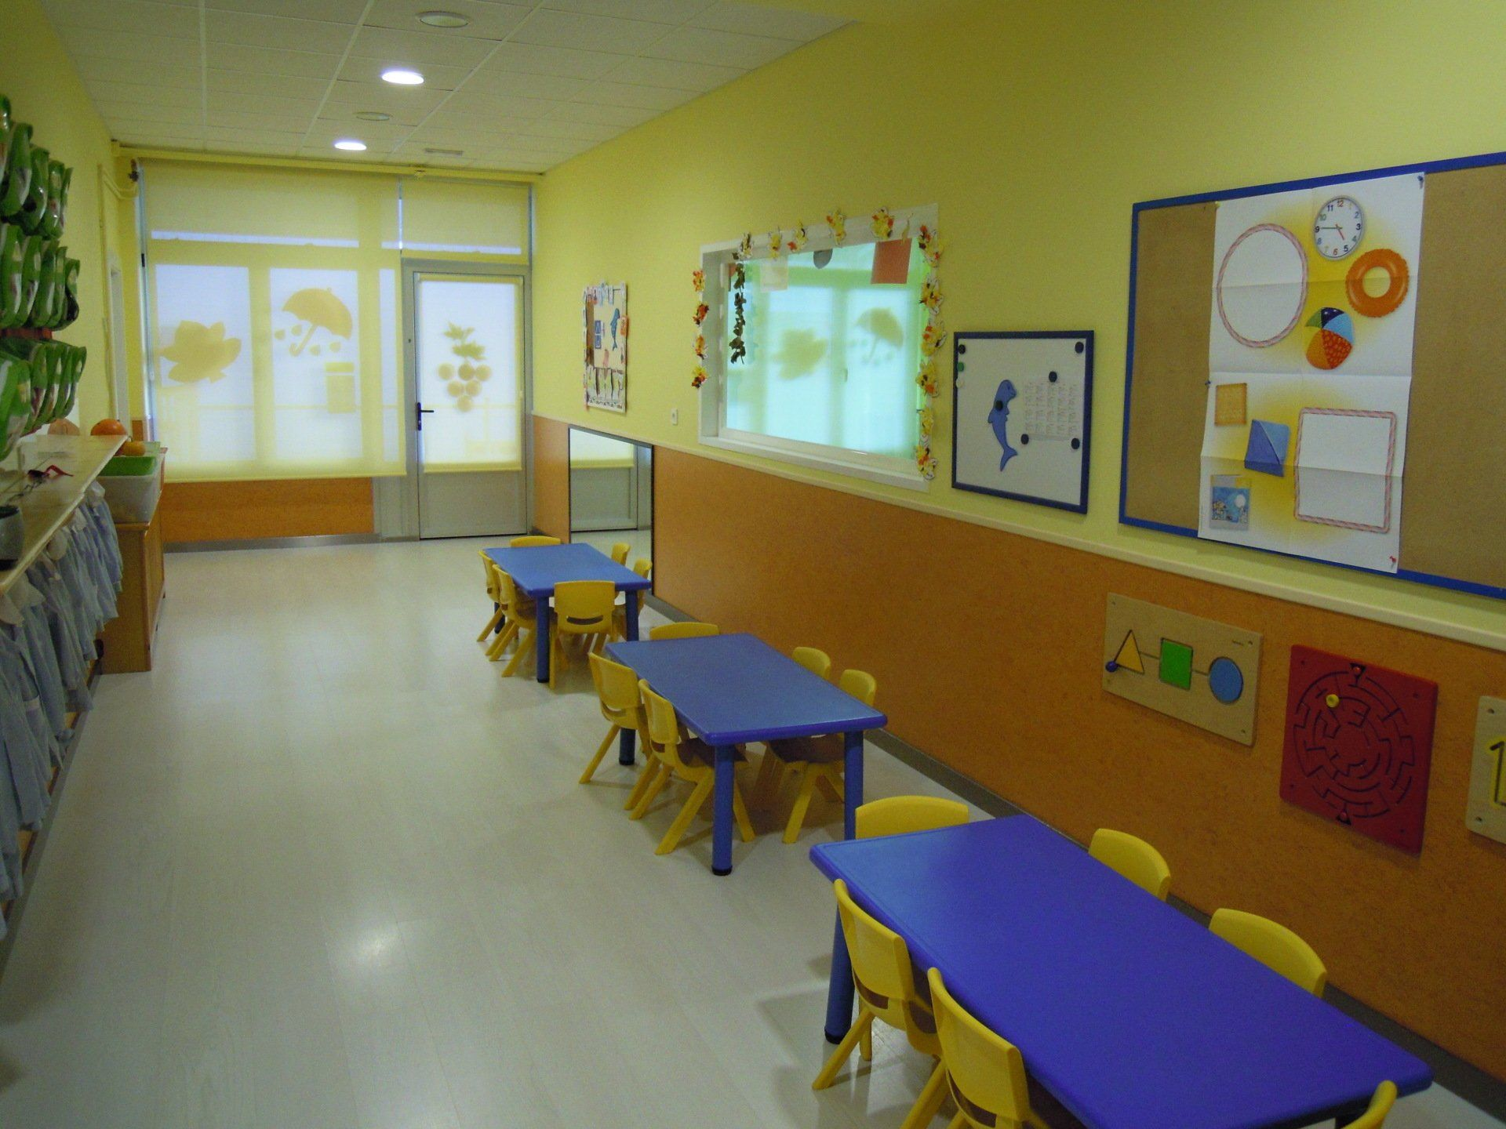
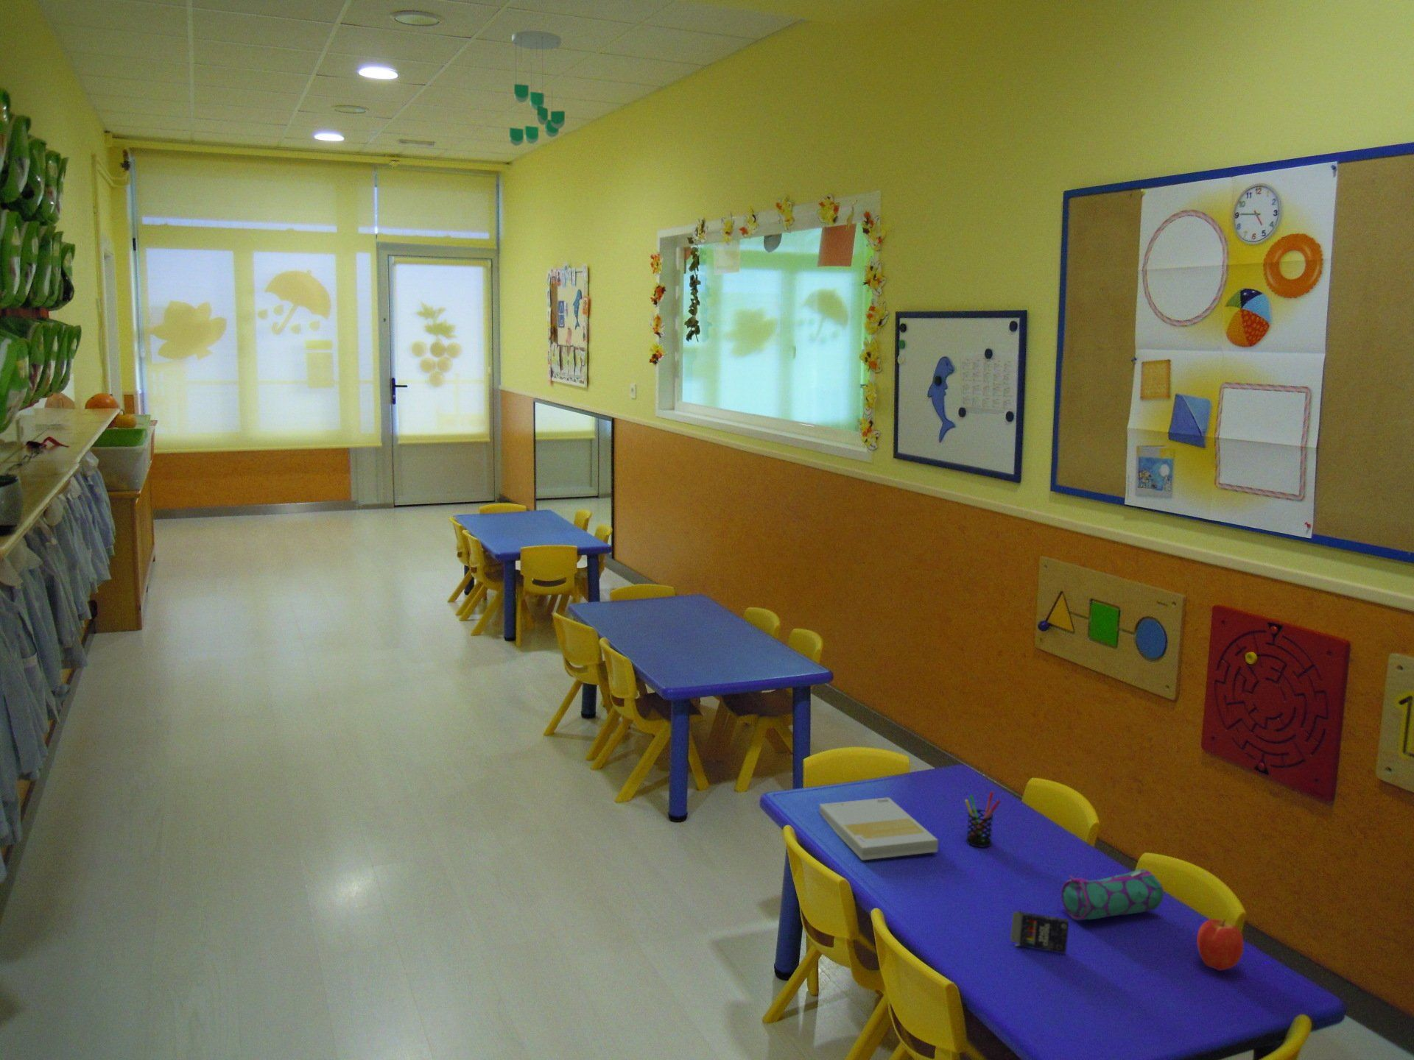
+ pencil case [1060,867,1165,921]
+ crayon box [1010,910,1070,954]
+ apple [1196,917,1245,972]
+ ceiling mobile [509,30,566,147]
+ pen holder [964,791,1002,848]
+ book [818,796,939,861]
